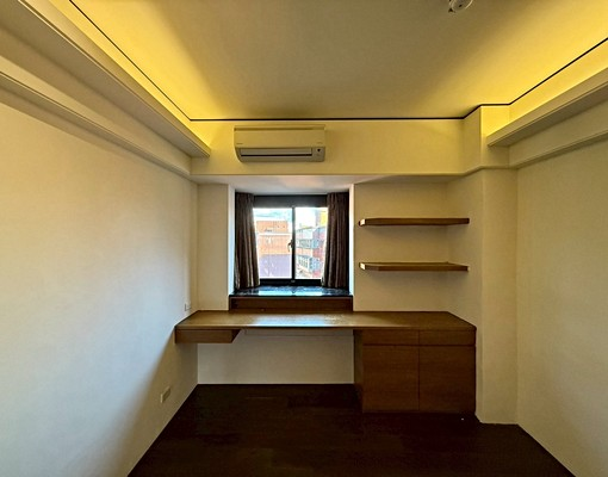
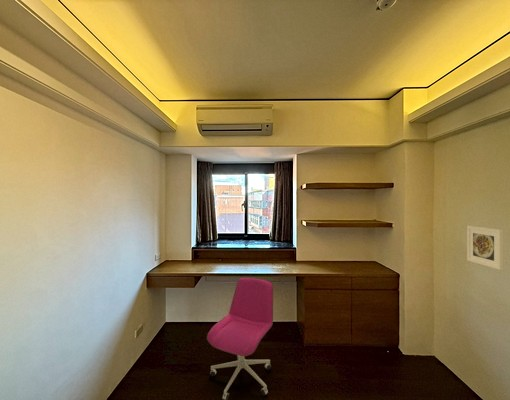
+ office chair [206,276,274,400]
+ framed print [466,225,504,271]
